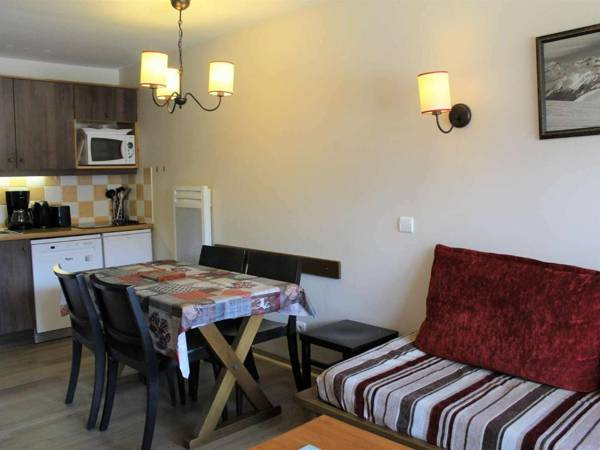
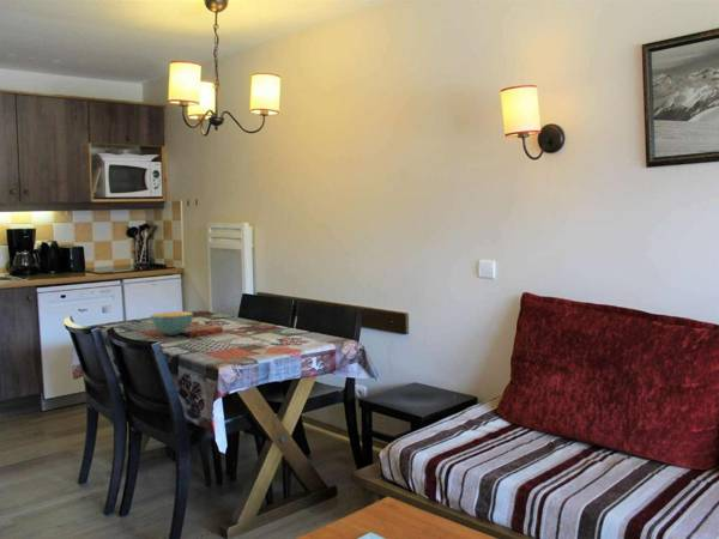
+ cereal bowl [150,310,194,337]
